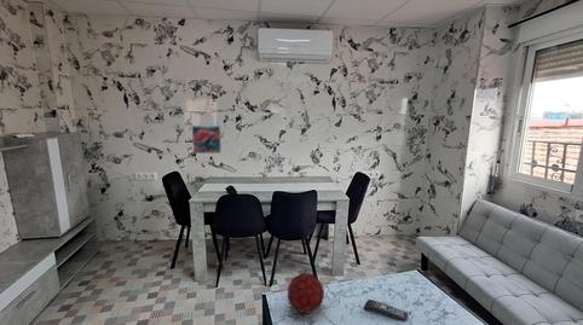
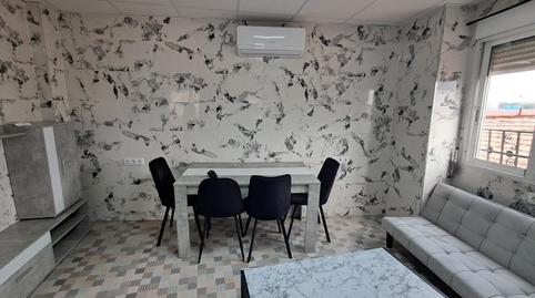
- decorative orb [287,272,325,315]
- remote control [363,298,409,323]
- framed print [191,124,223,155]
